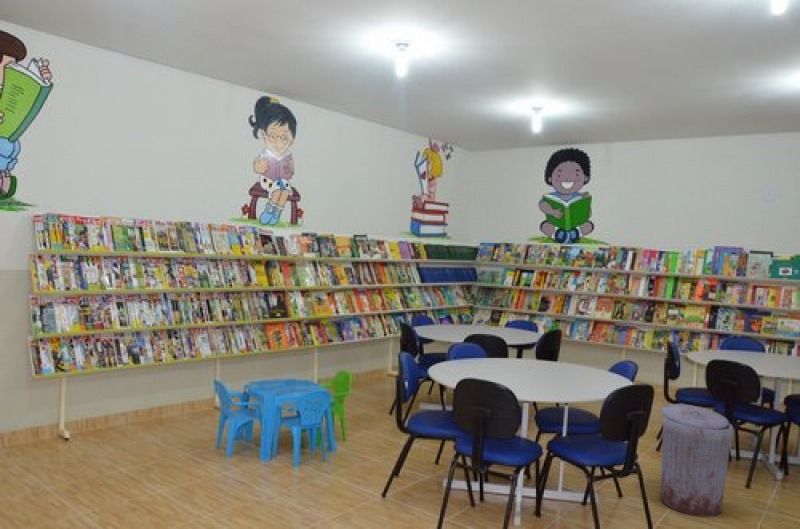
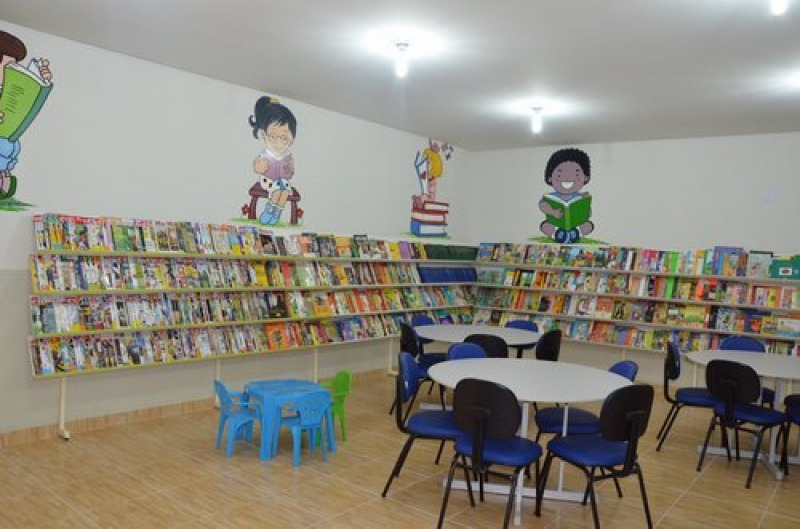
- trash can [660,403,734,518]
